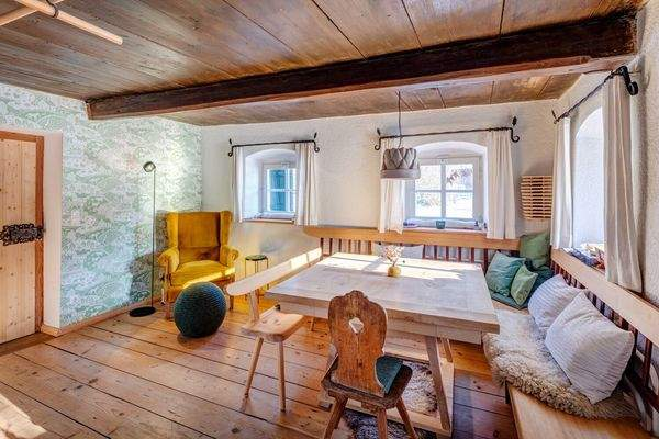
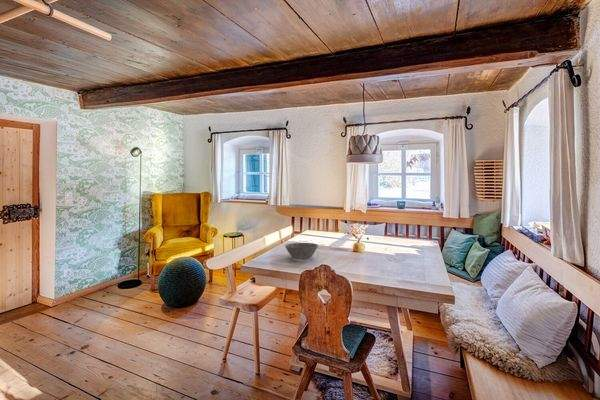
+ bowl [284,242,319,261]
